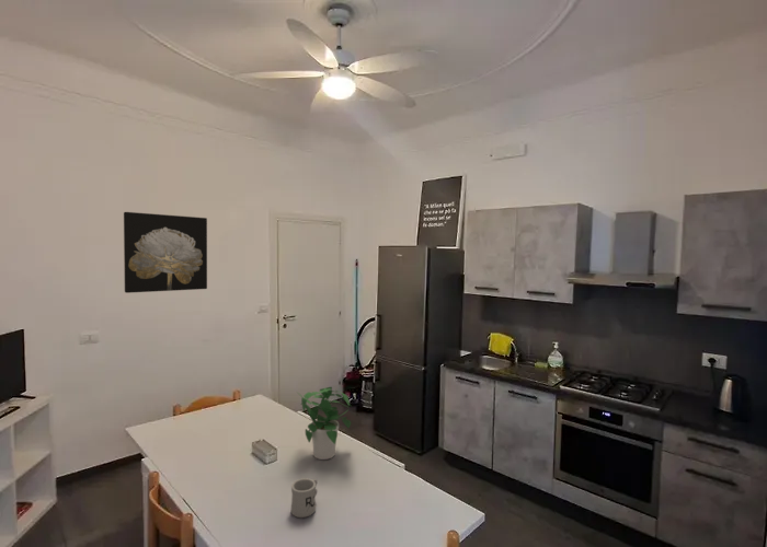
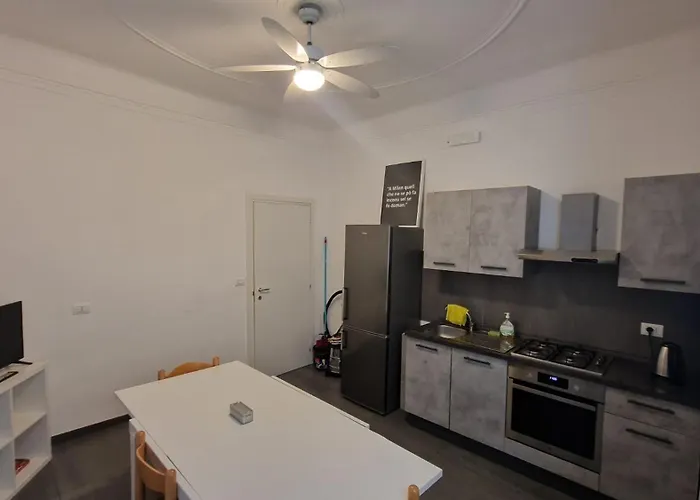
- wall art [123,211,208,294]
- mug [289,477,319,519]
- potted plant [297,386,352,461]
